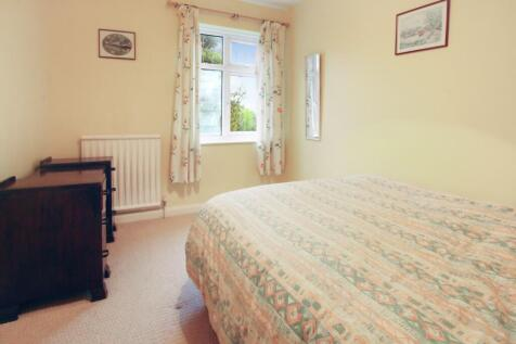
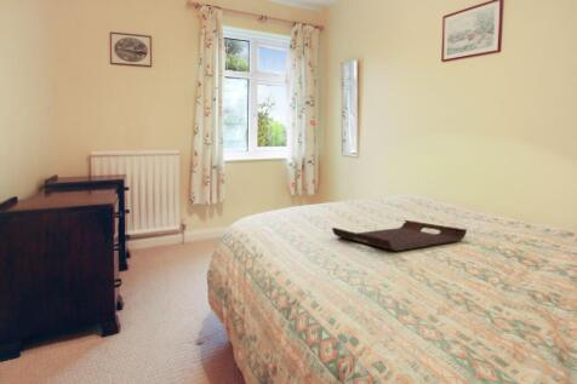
+ serving tray [331,219,468,252]
